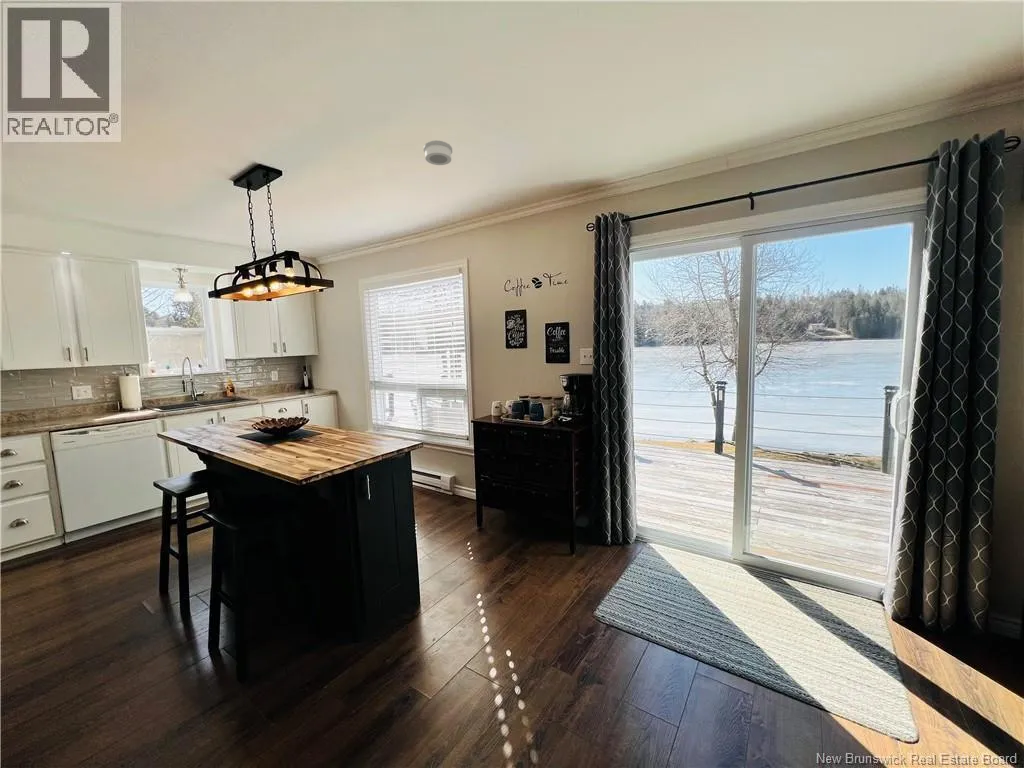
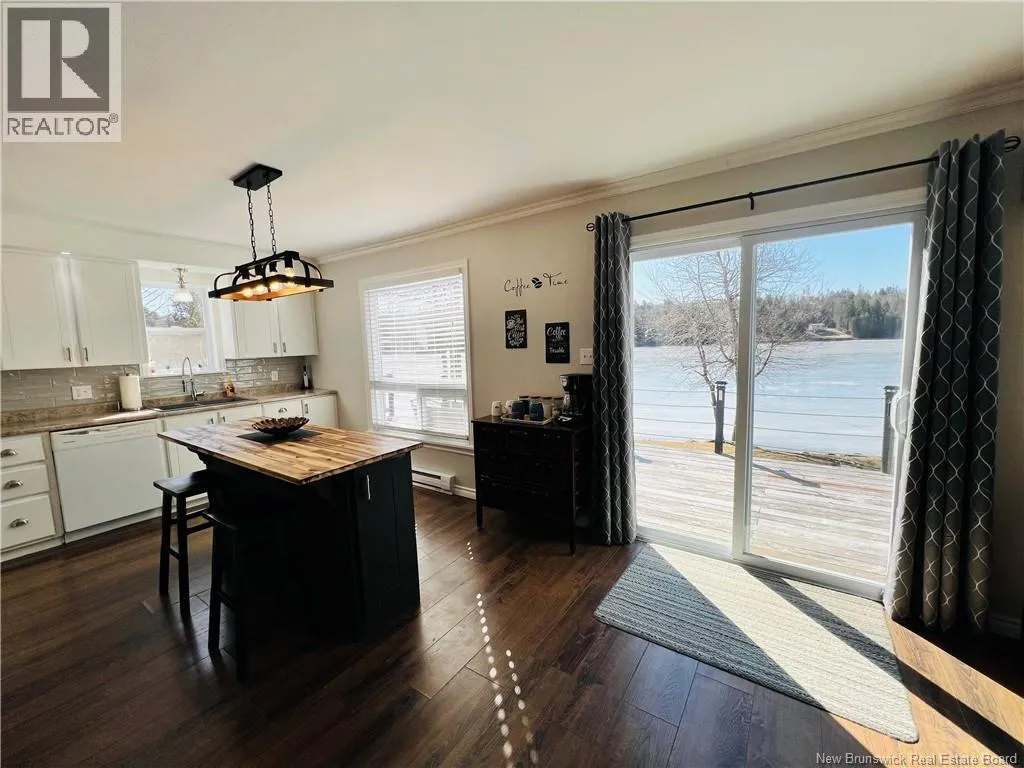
- smoke detector [423,139,453,166]
